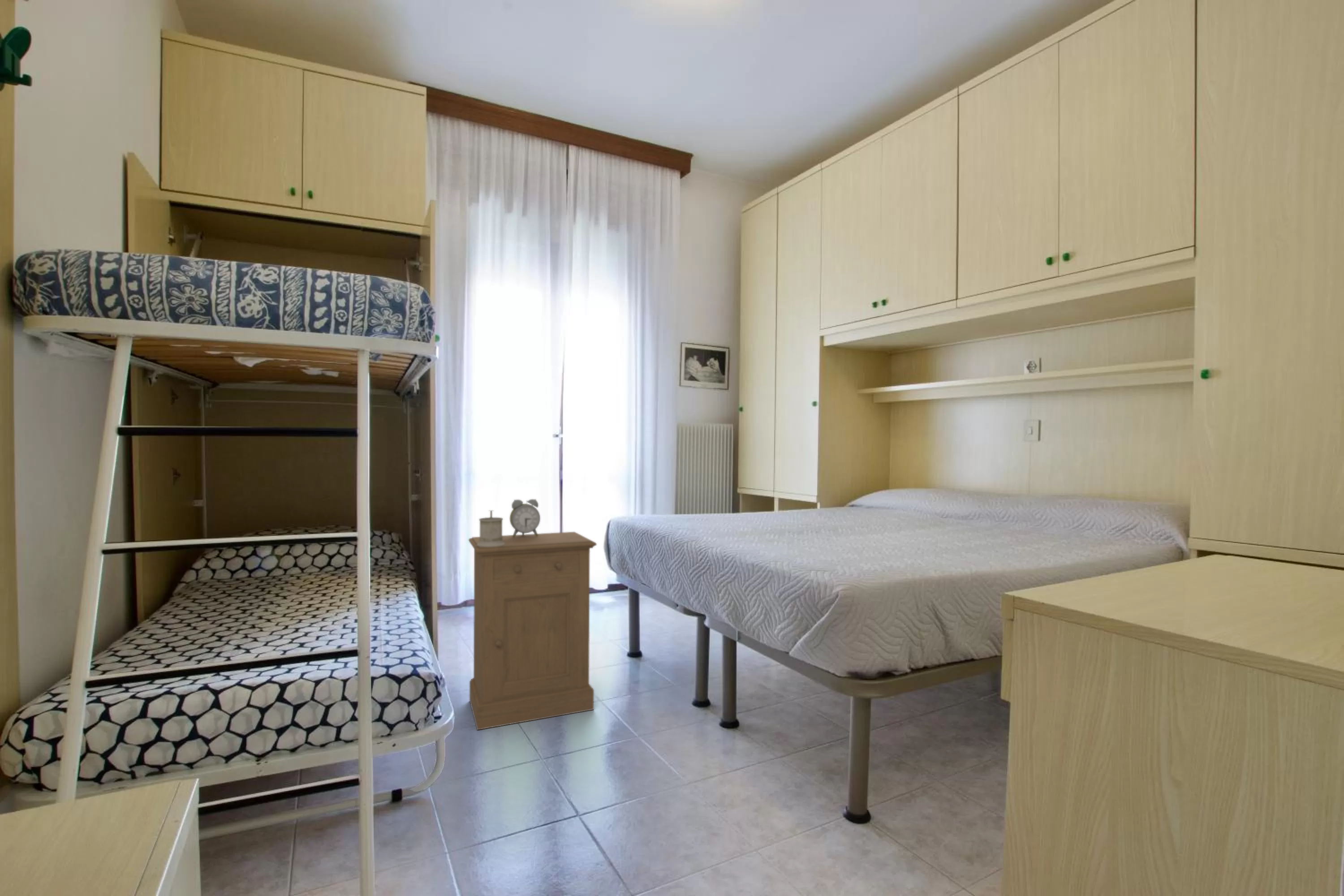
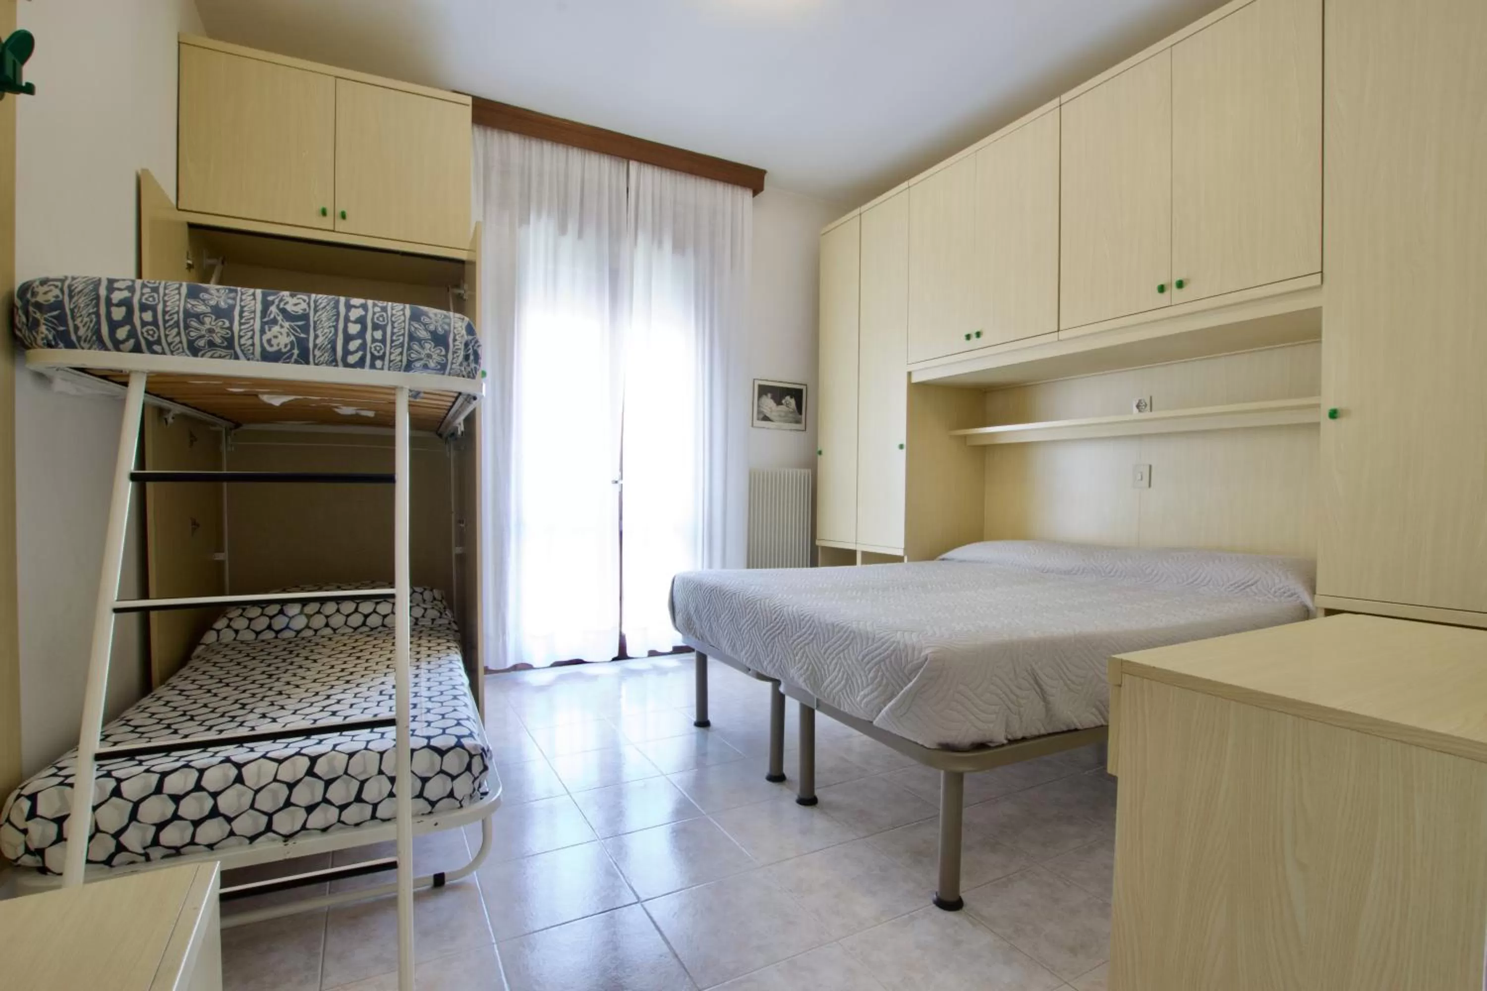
- mug [477,510,505,547]
- alarm clock [509,499,541,537]
- cabinet [468,531,597,731]
